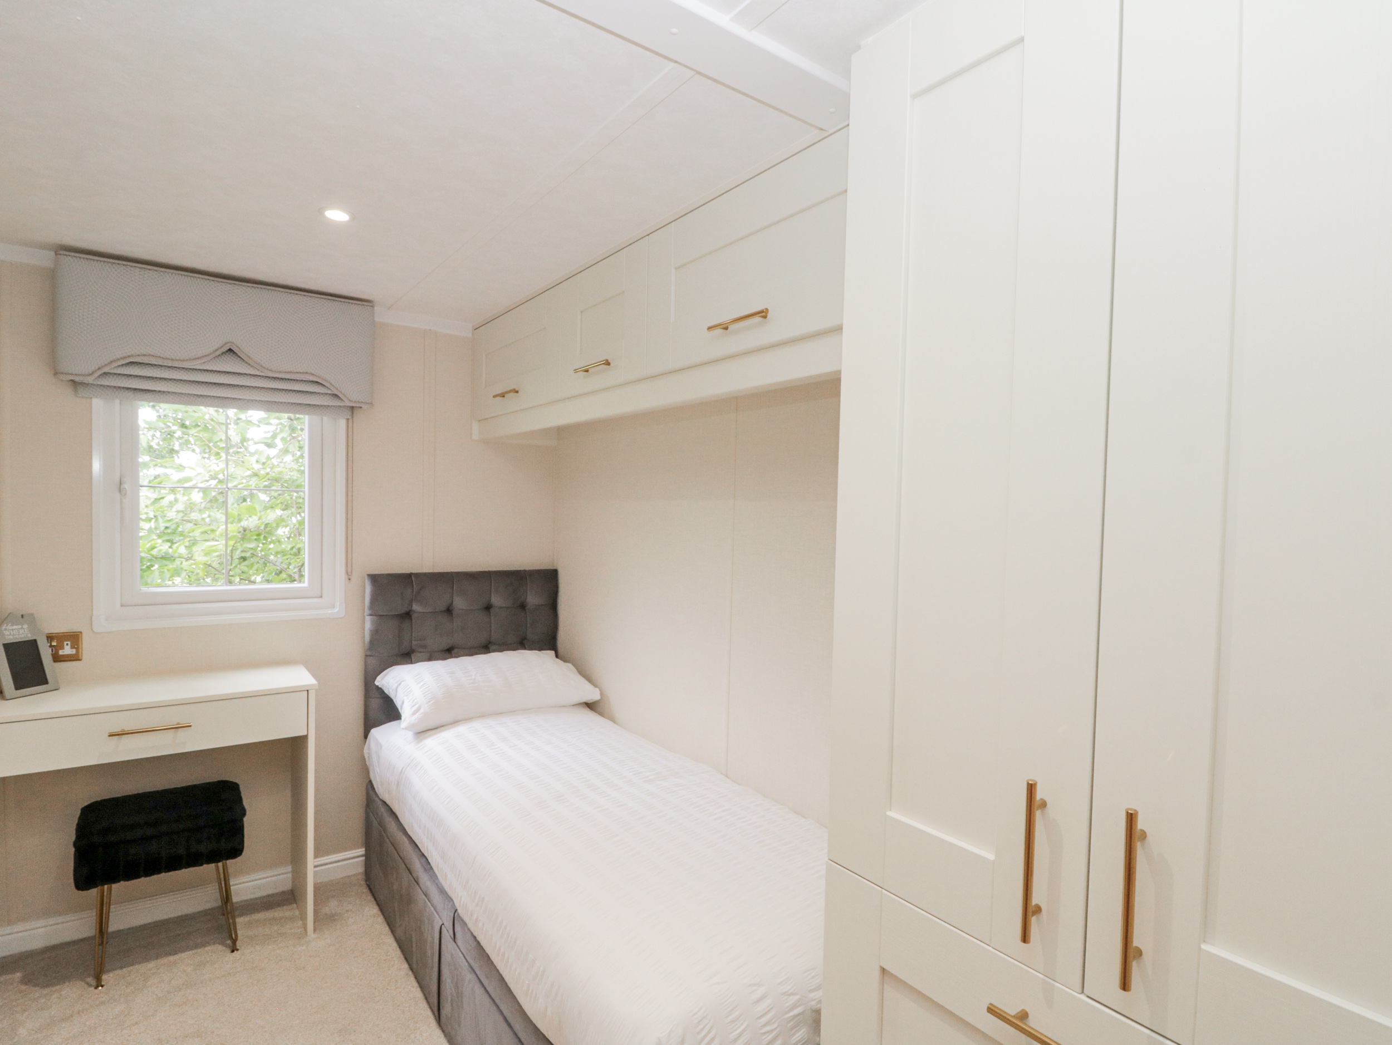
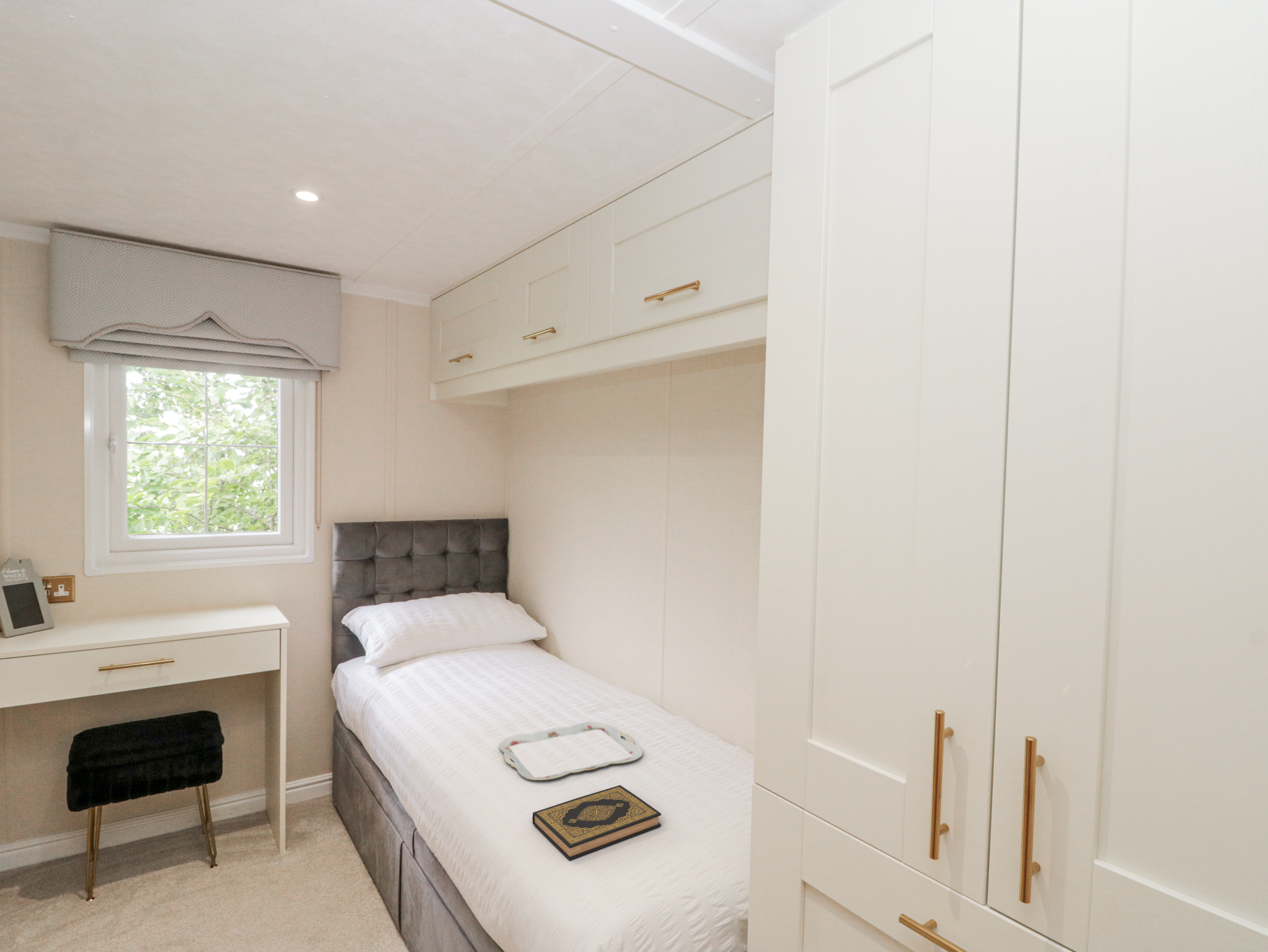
+ hardback book [532,785,661,861]
+ serving tray [499,721,643,781]
